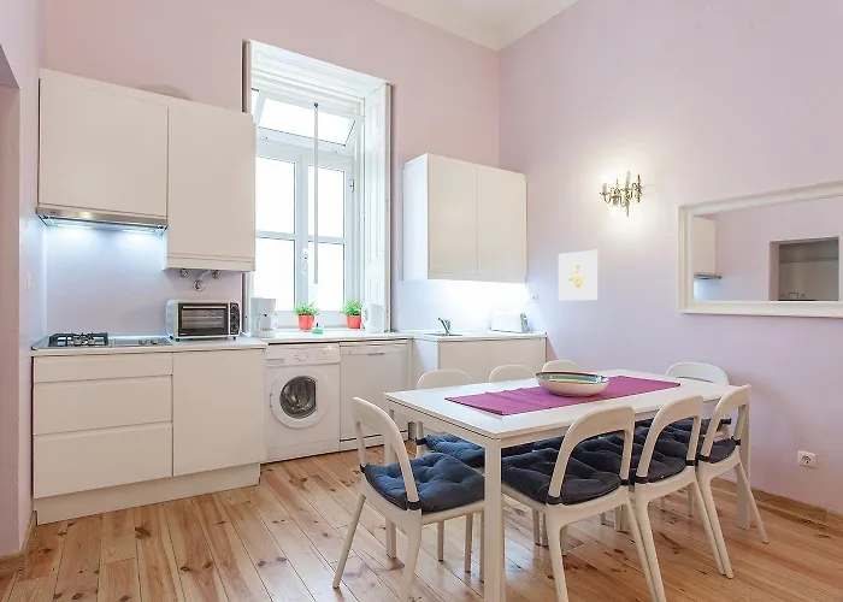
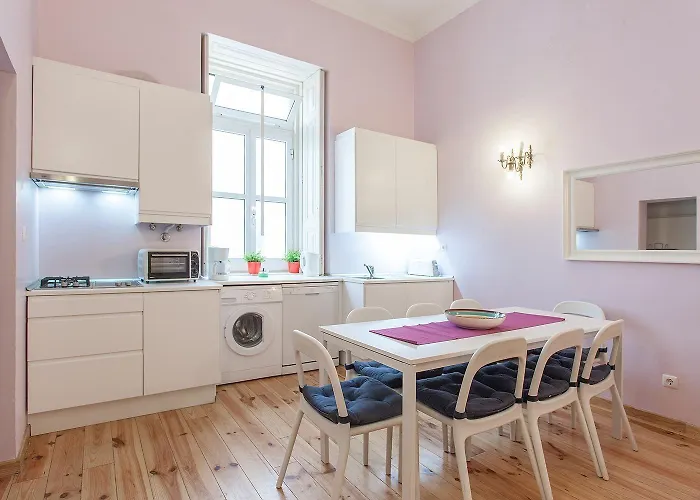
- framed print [558,249,600,301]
